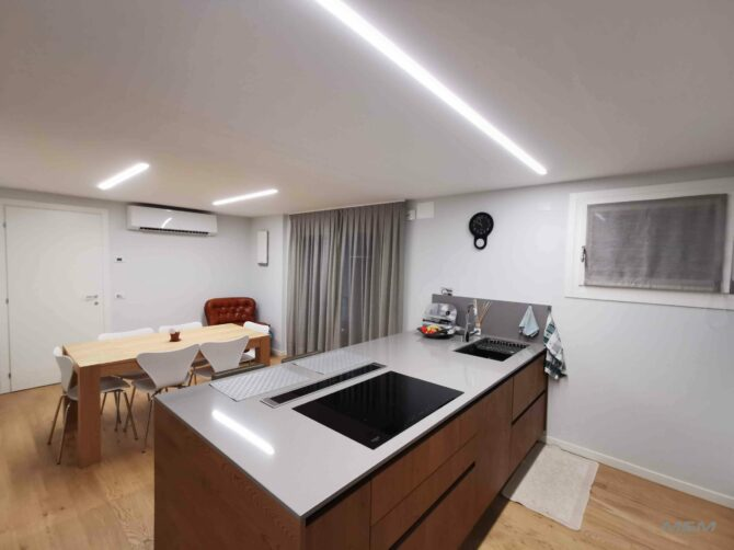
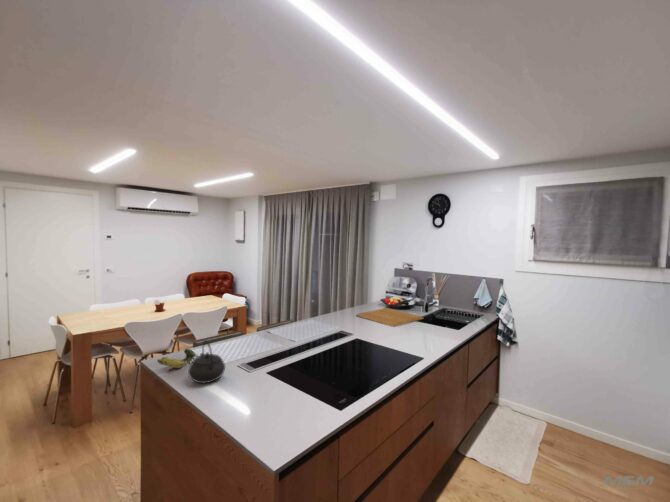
+ kettle [187,339,226,384]
+ chopping board [355,307,425,328]
+ banana [156,348,199,369]
